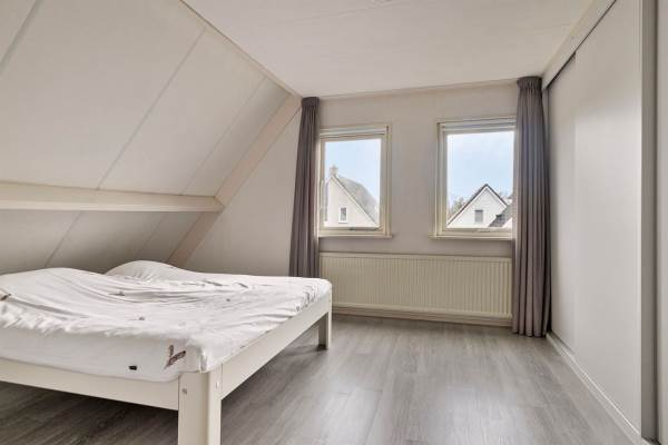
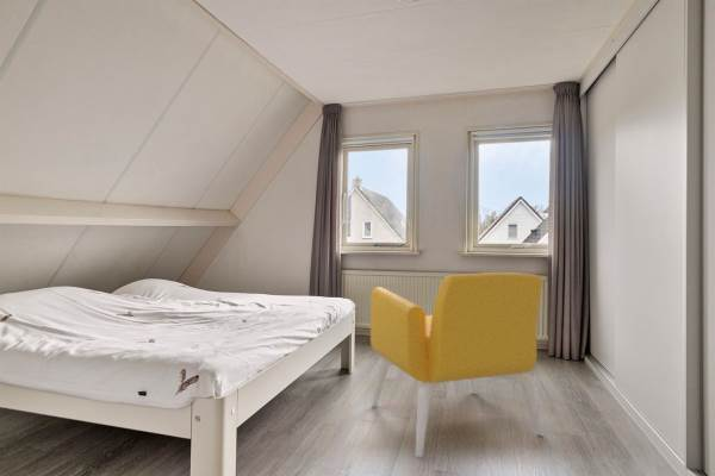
+ armchair [369,271,545,458]
